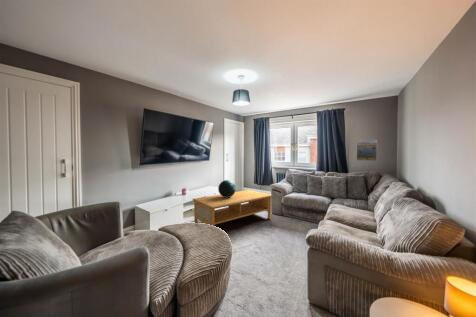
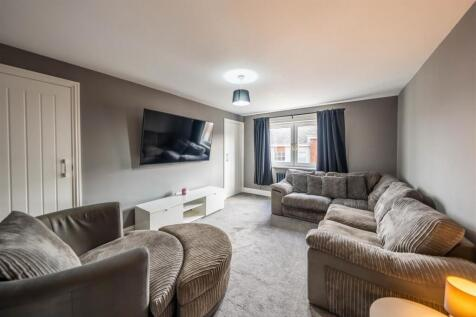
- coffee table [192,189,272,227]
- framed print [356,139,378,162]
- decorative globe [217,179,237,198]
